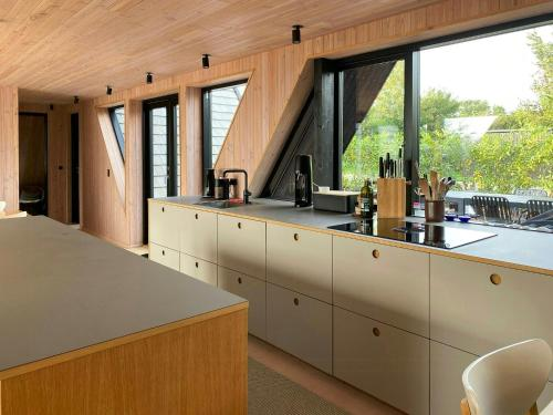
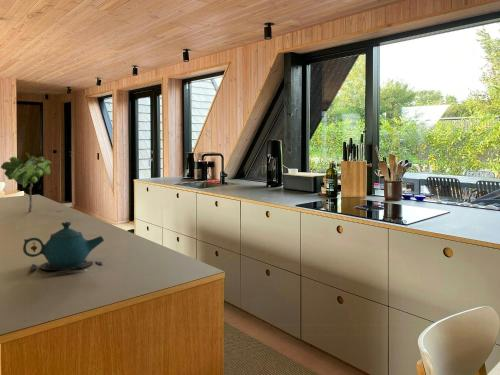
+ plant [0,151,52,213]
+ teapot [22,221,105,275]
